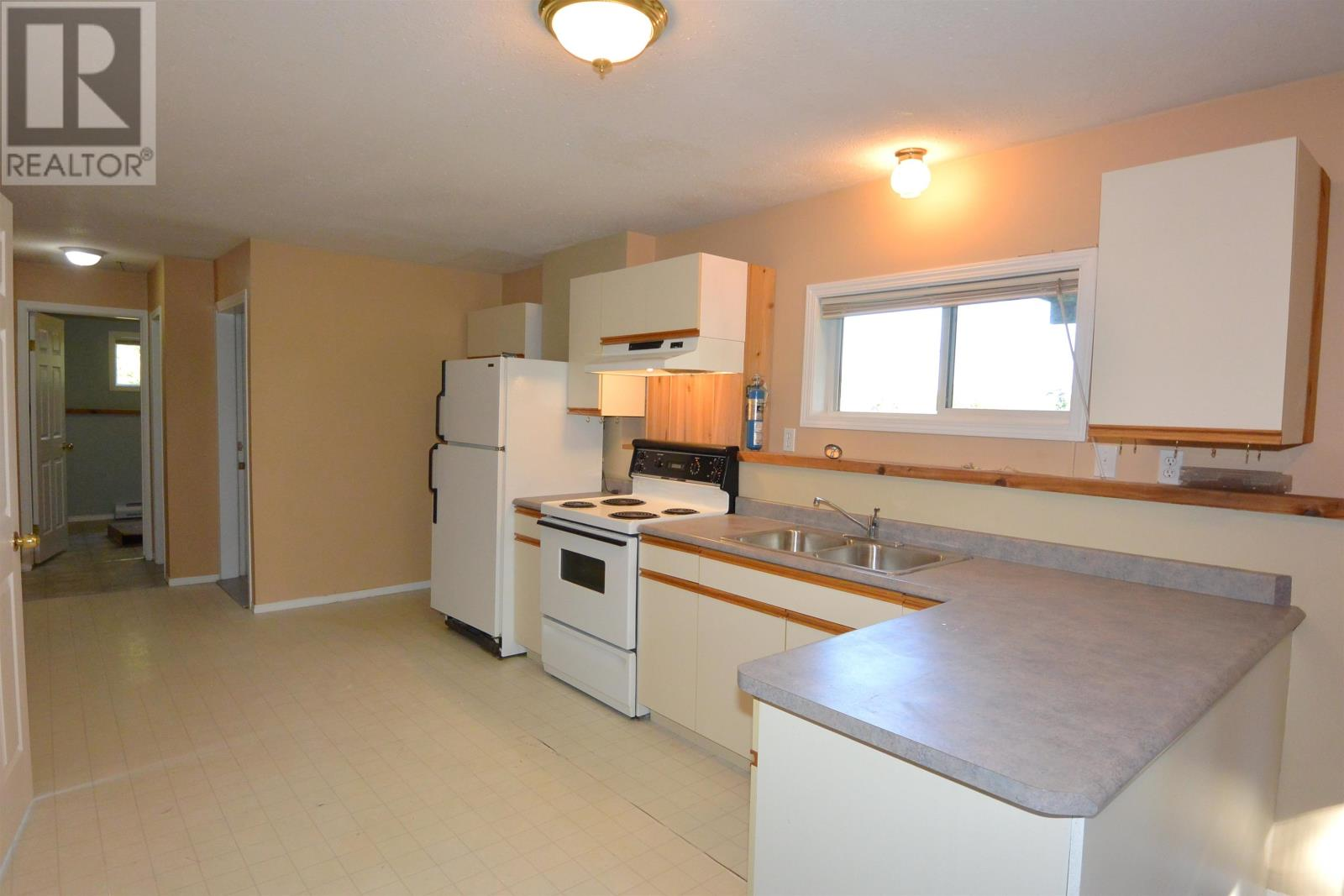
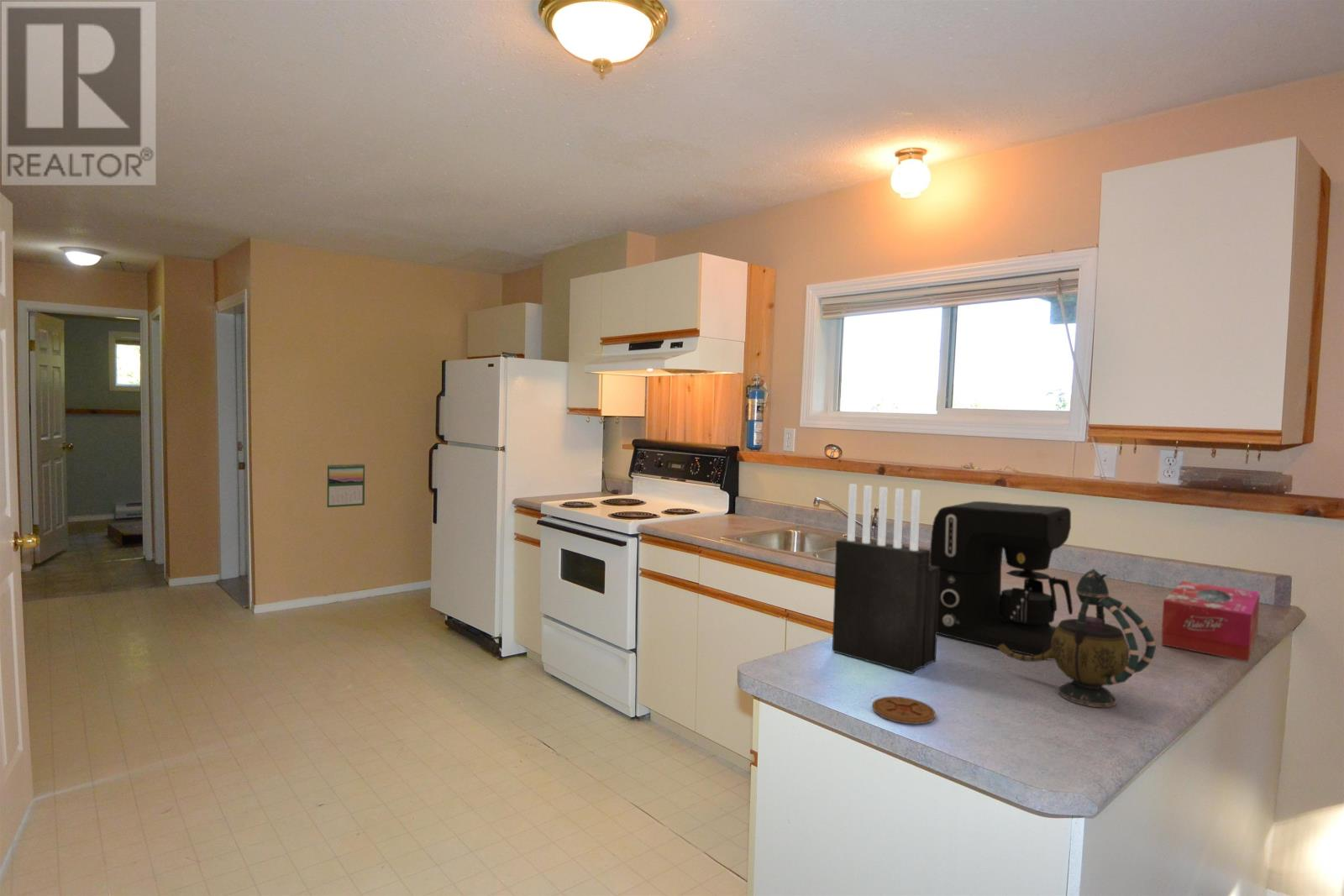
+ coaster [872,695,936,725]
+ knife block [832,484,940,674]
+ teapot [996,568,1157,708]
+ calendar [326,462,365,508]
+ coffee maker [930,500,1074,656]
+ tissue box [1160,580,1261,663]
